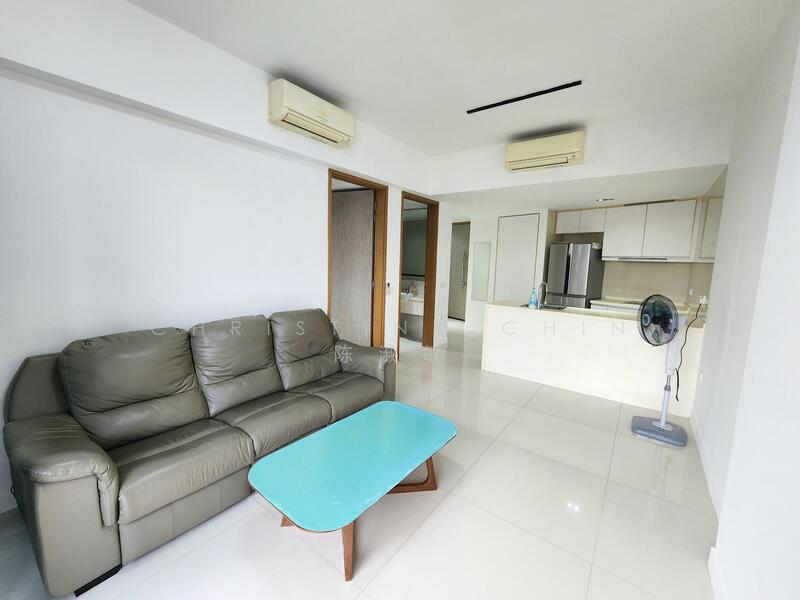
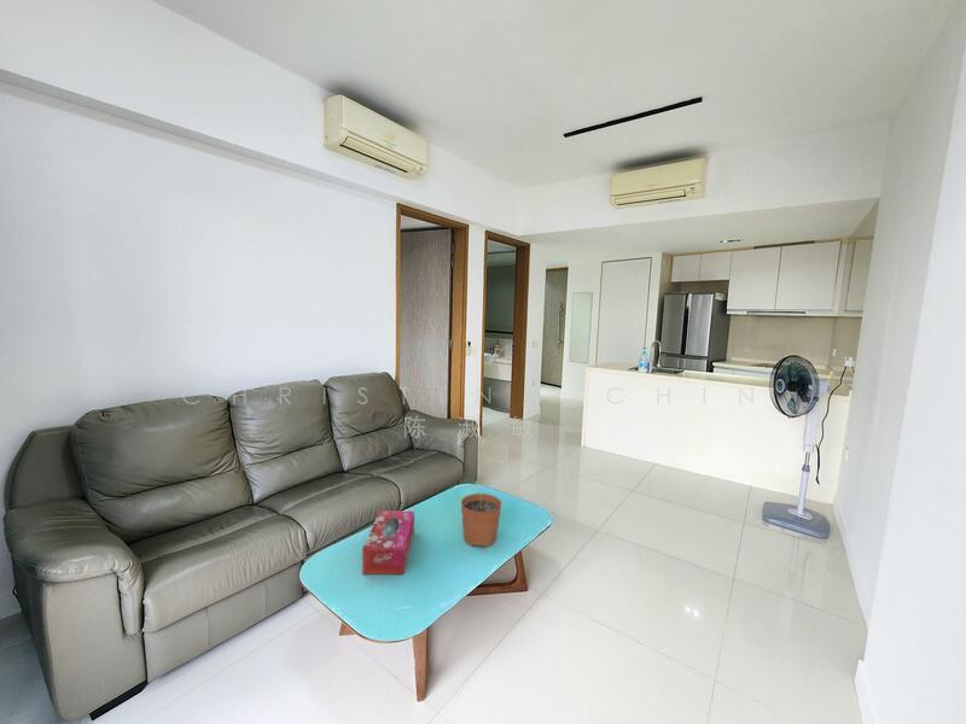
+ plant pot [460,480,502,548]
+ tissue box [361,509,415,576]
